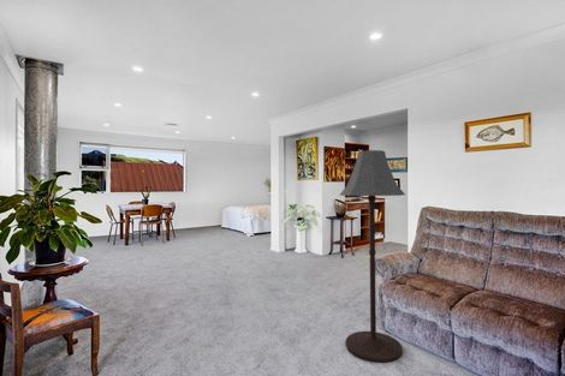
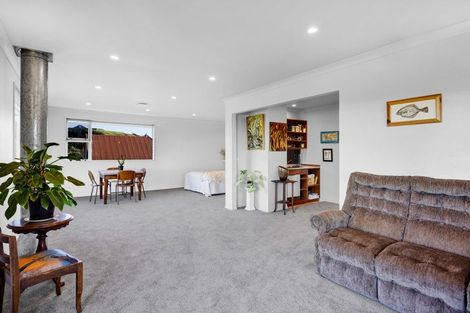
- floor lamp [339,149,406,364]
